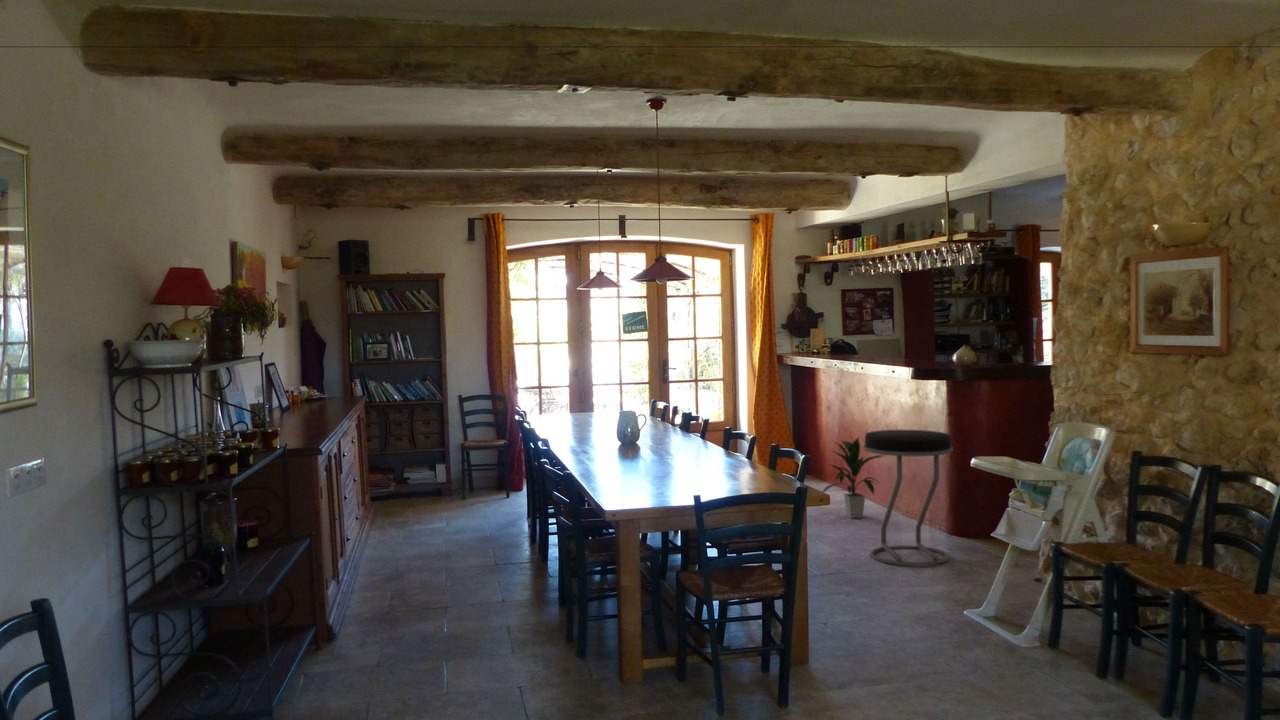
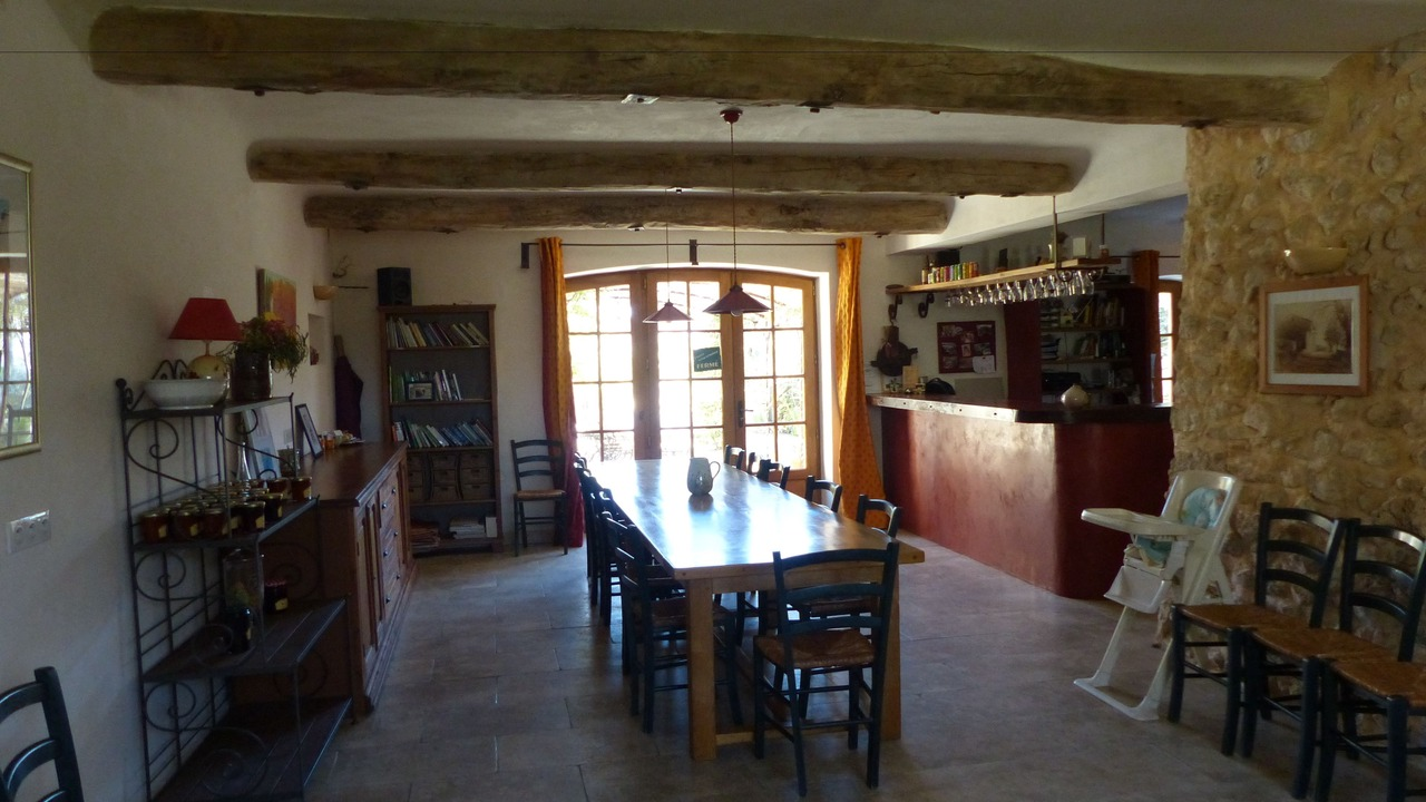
- indoor plant [821,436,884,519]
- stool [862,429,954,567]
